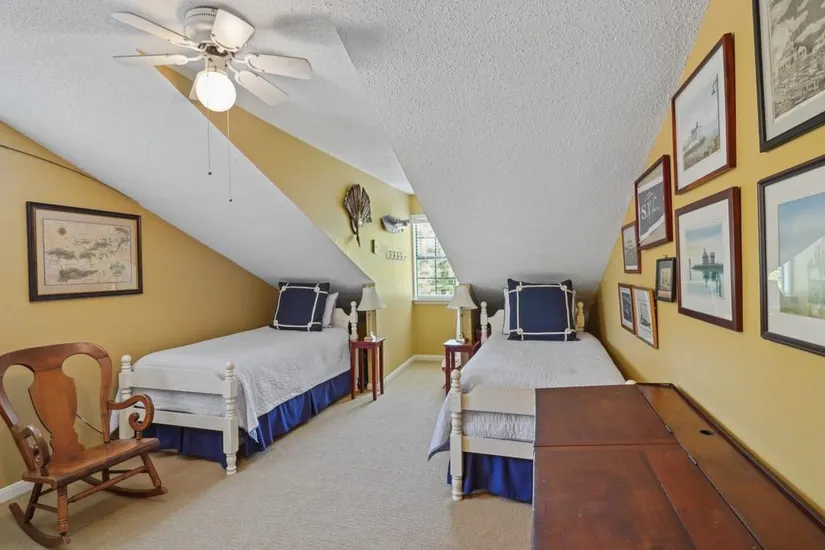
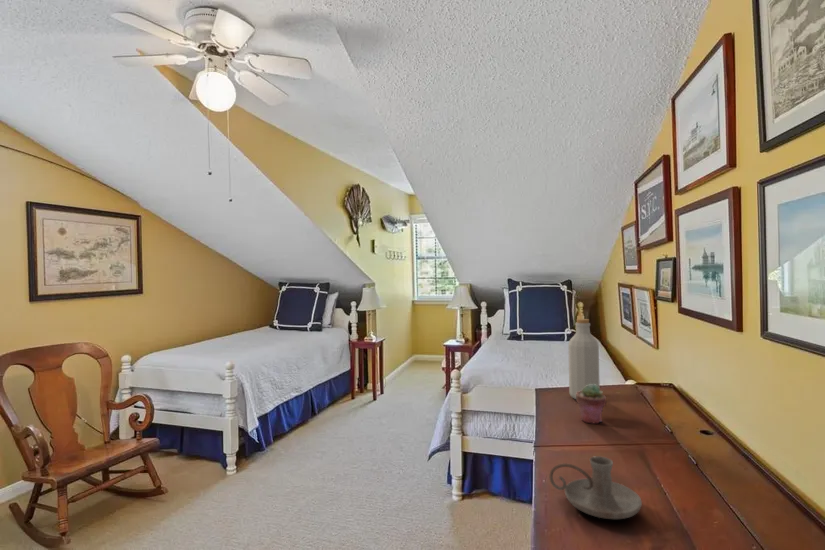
+ potted succulent [576,384,607,424]
+ candle holder [549,455,643,520]
+ bottle [567,318,601,400]
